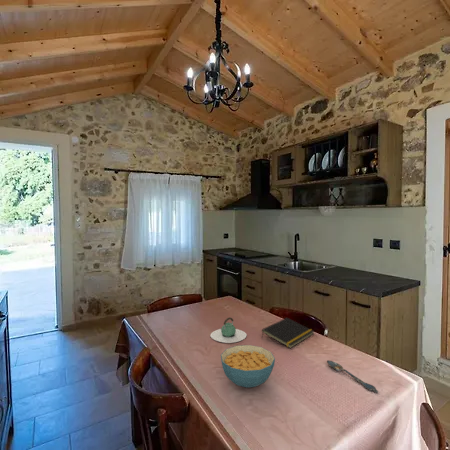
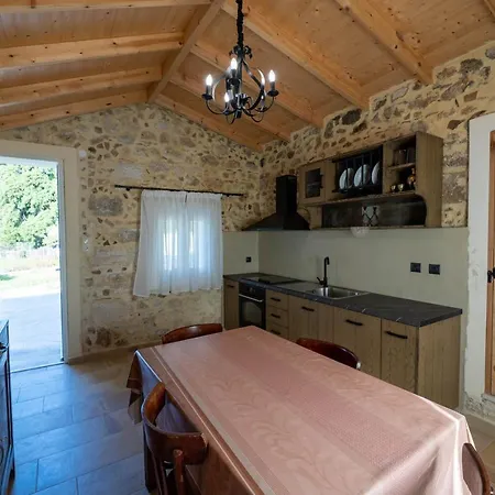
- teapot [209,317,247,344]
- spoon [326,359,379,393]
- notepad [260,317,315,349]
- cereal bowl [220,344,276,389]
